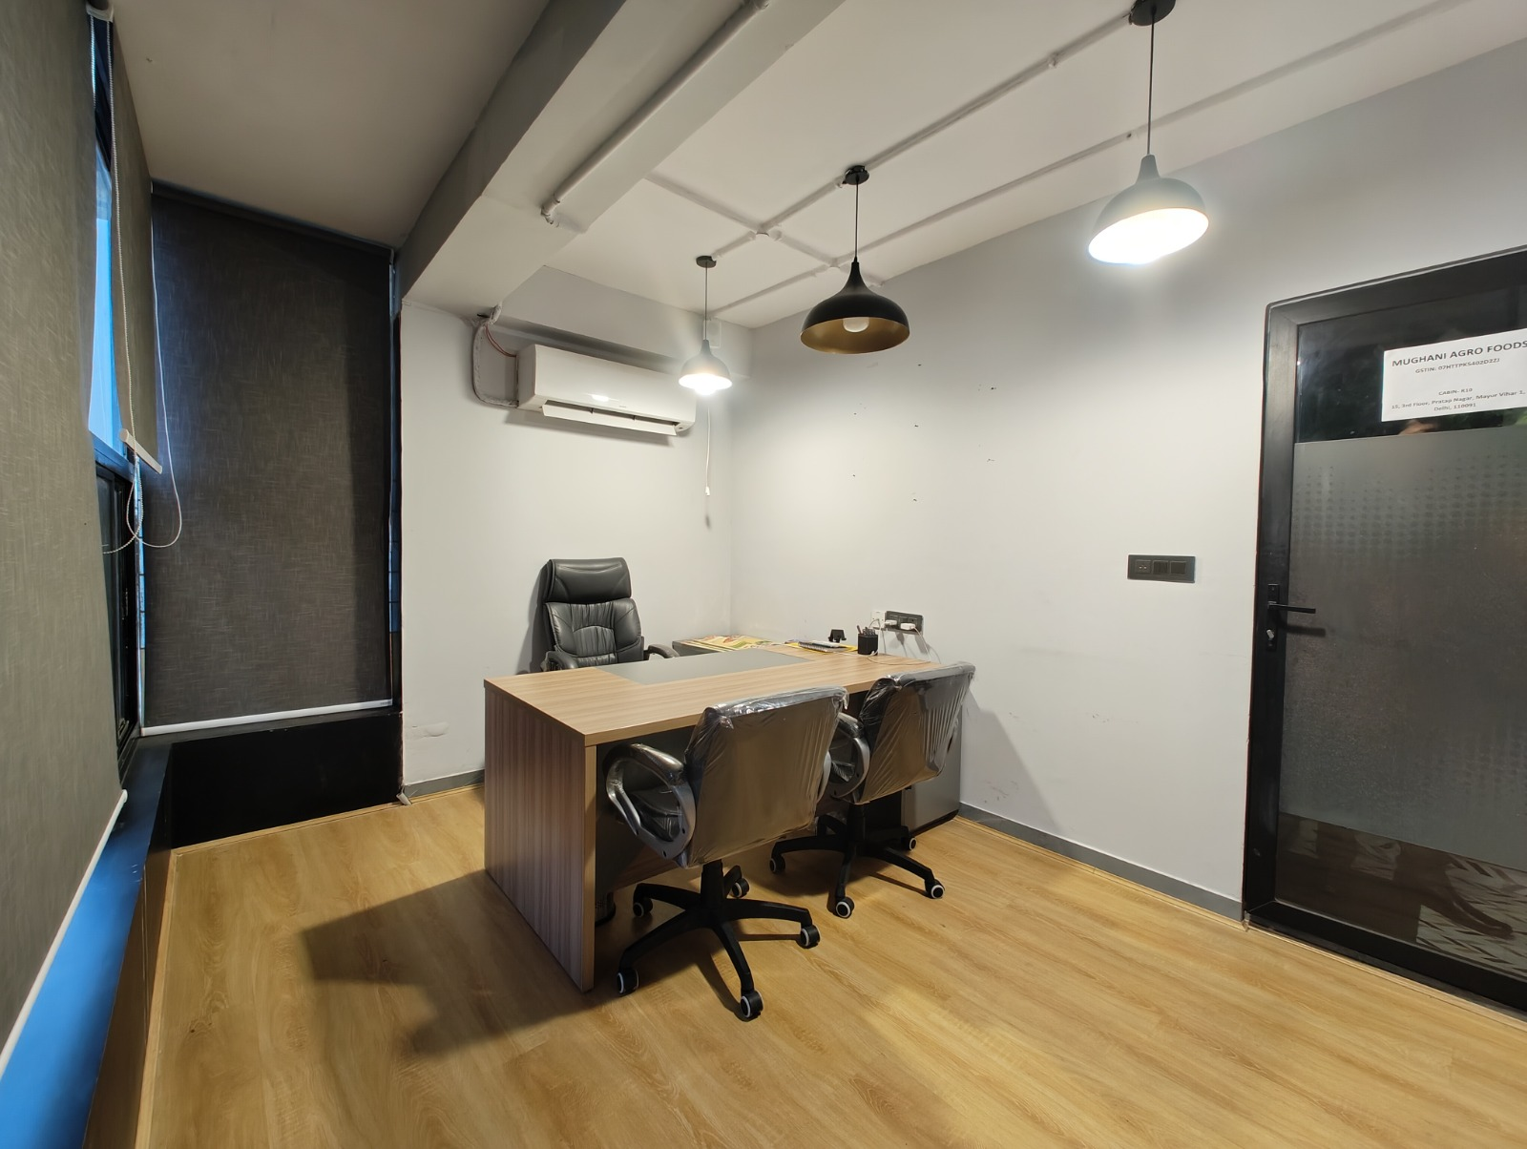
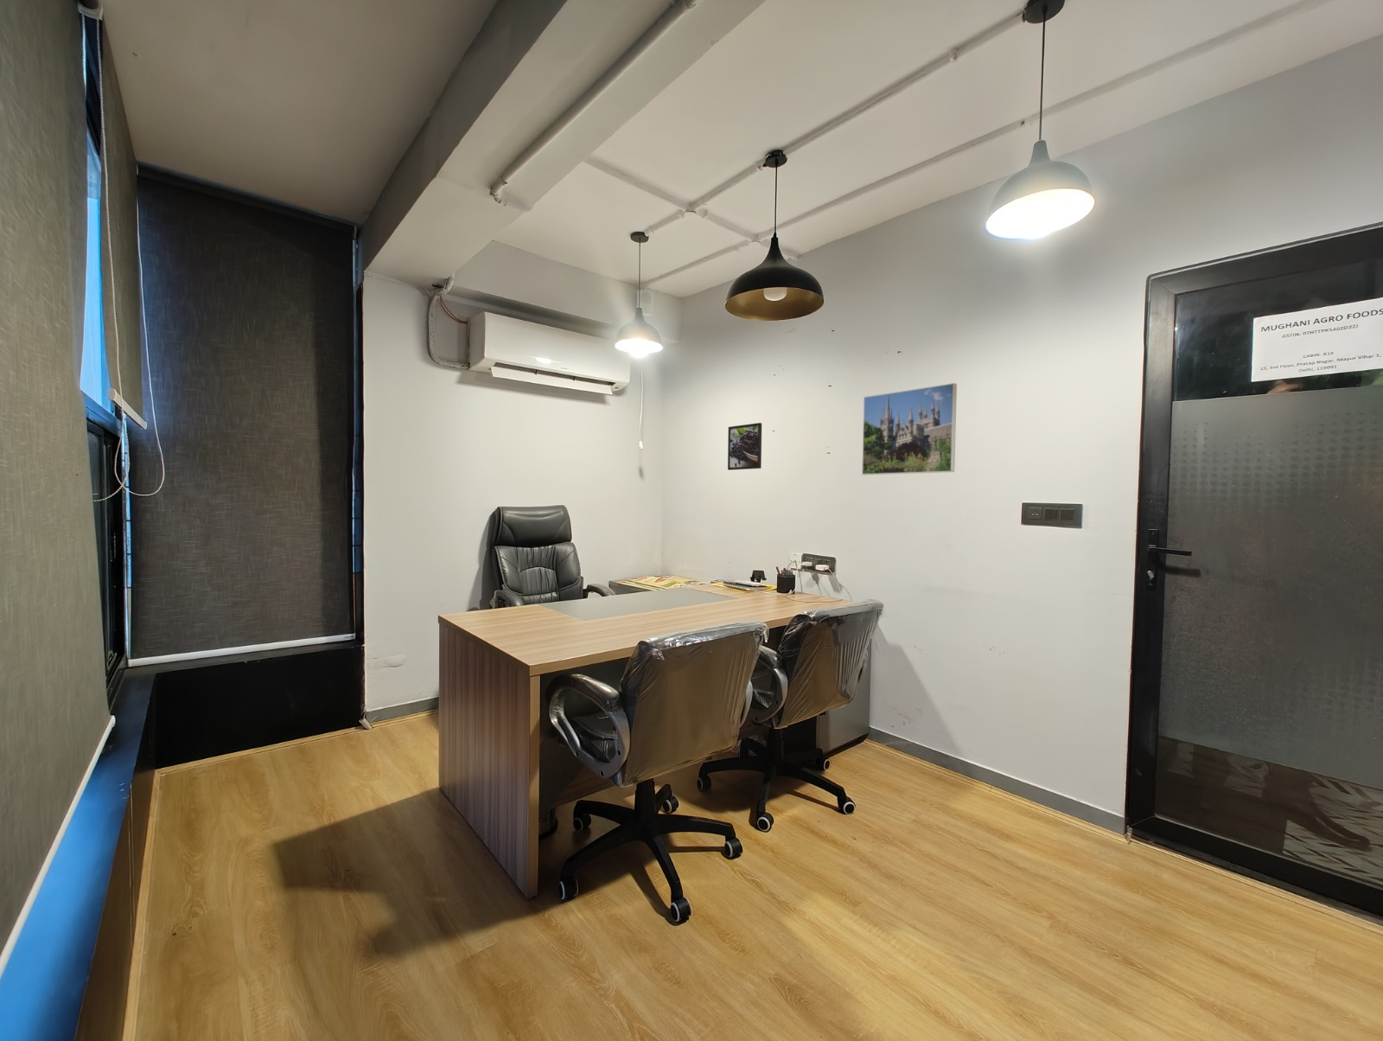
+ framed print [727,422,762,471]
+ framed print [860,382,958,476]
